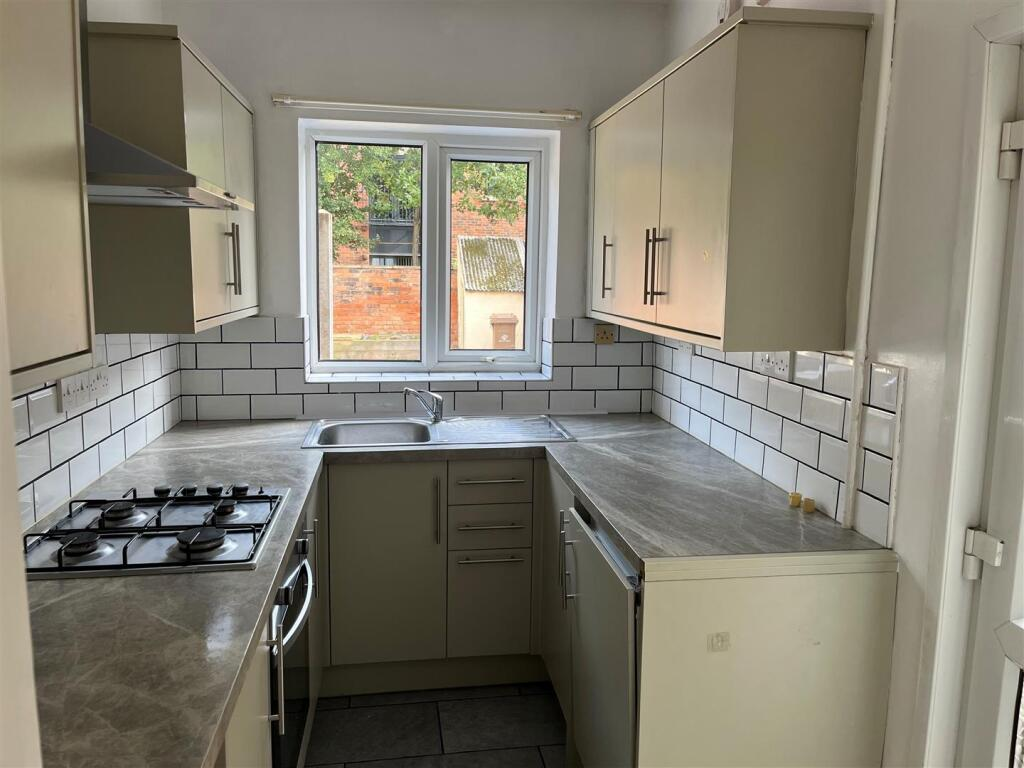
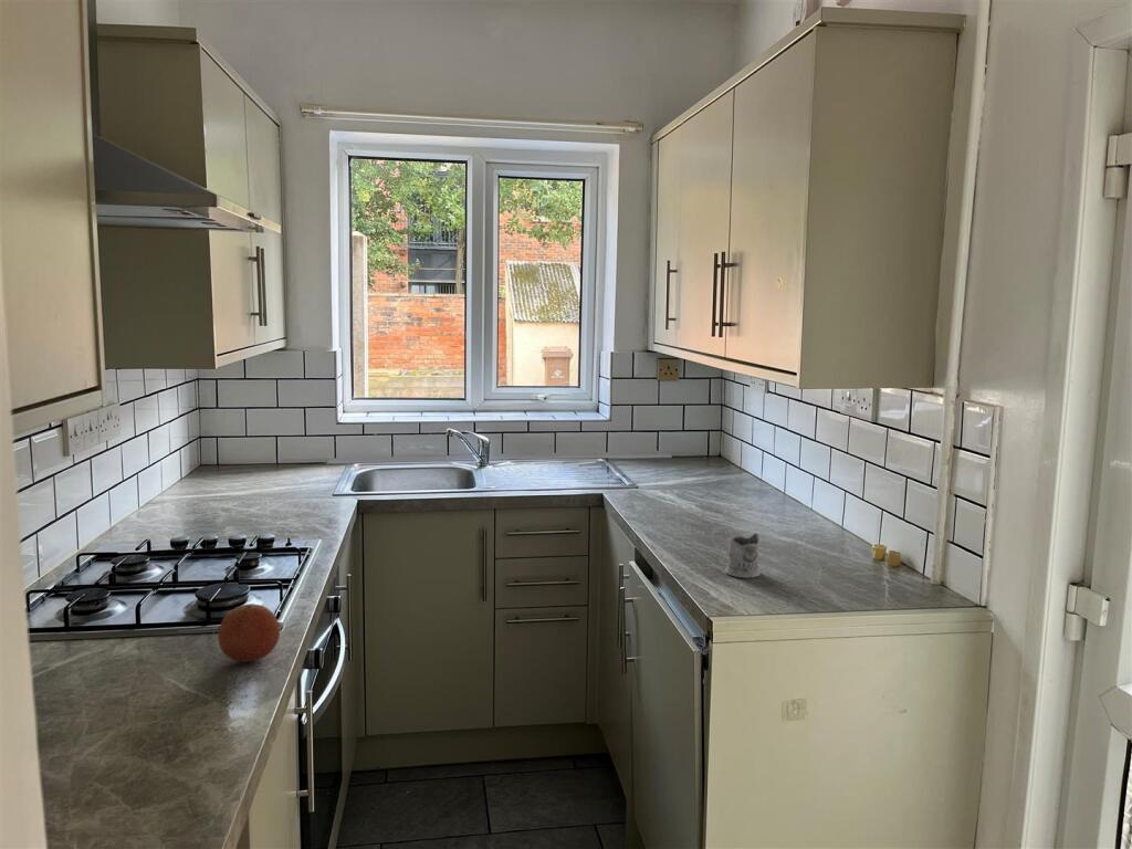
+ fruit [218,604,281,663]
+ tea glass holder [711,526,762,579]
